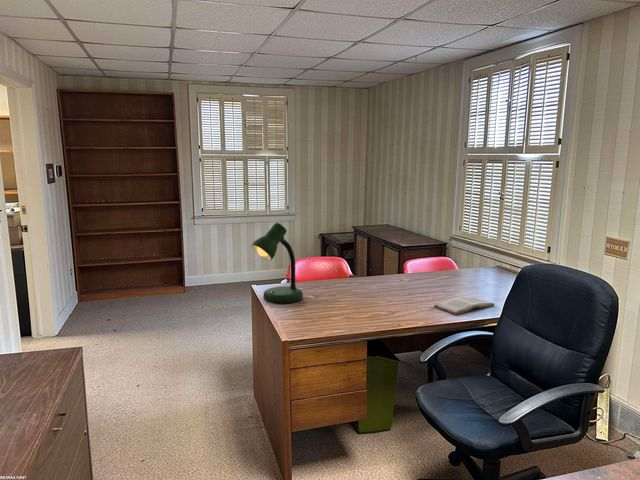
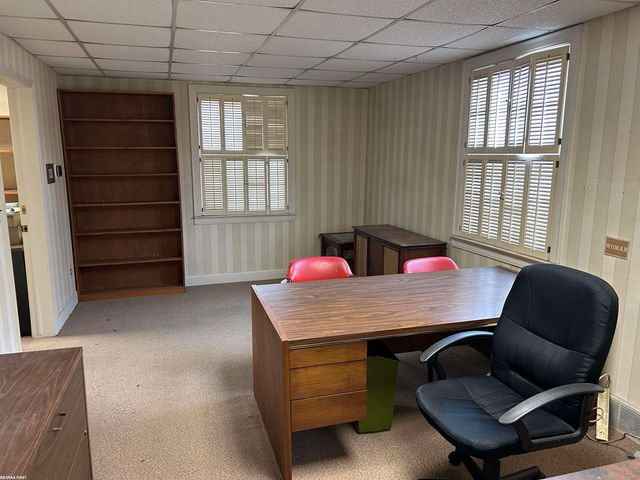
- desk lamp [250,222,304,304]
- book [433,295,495,315]
